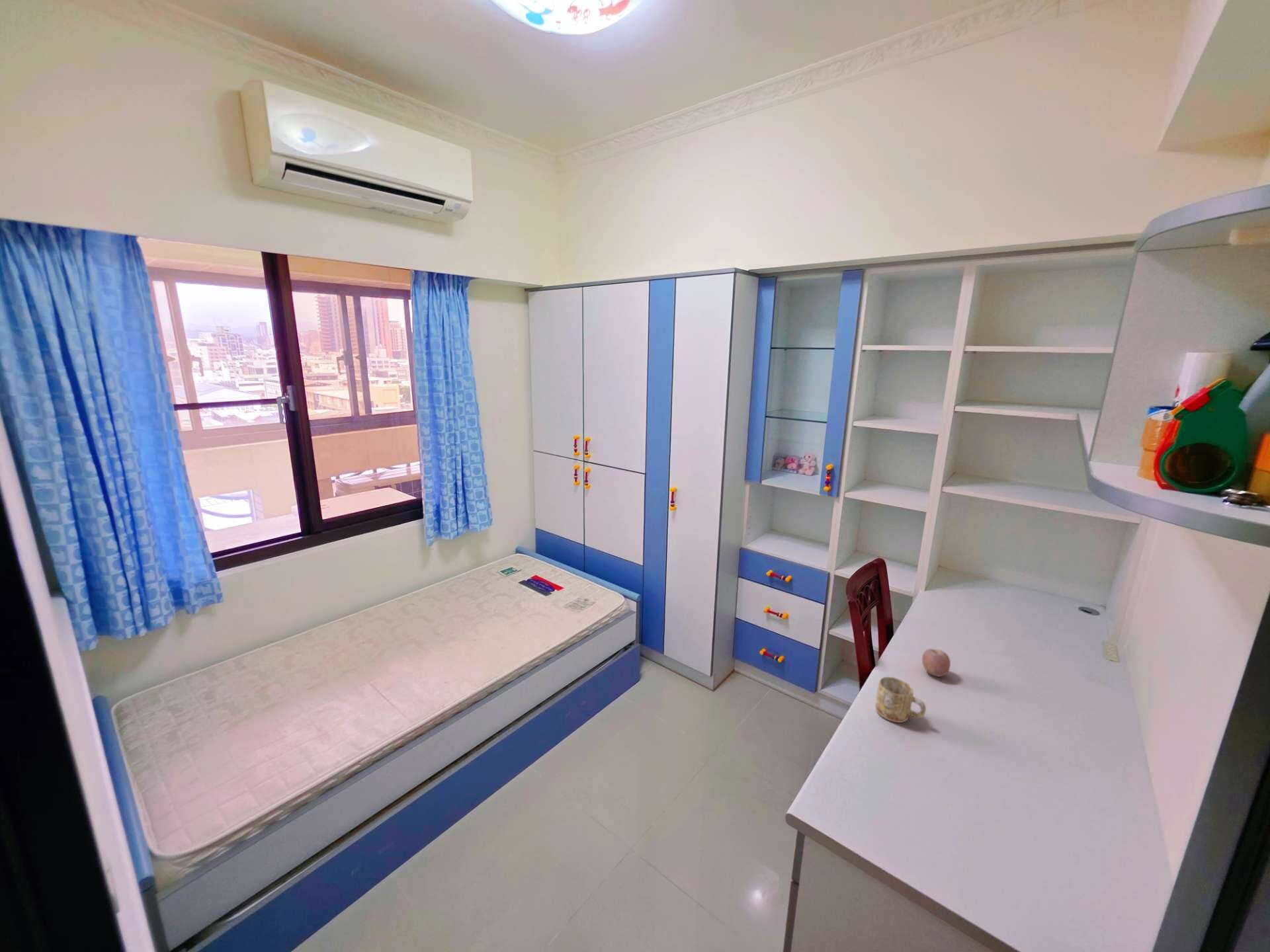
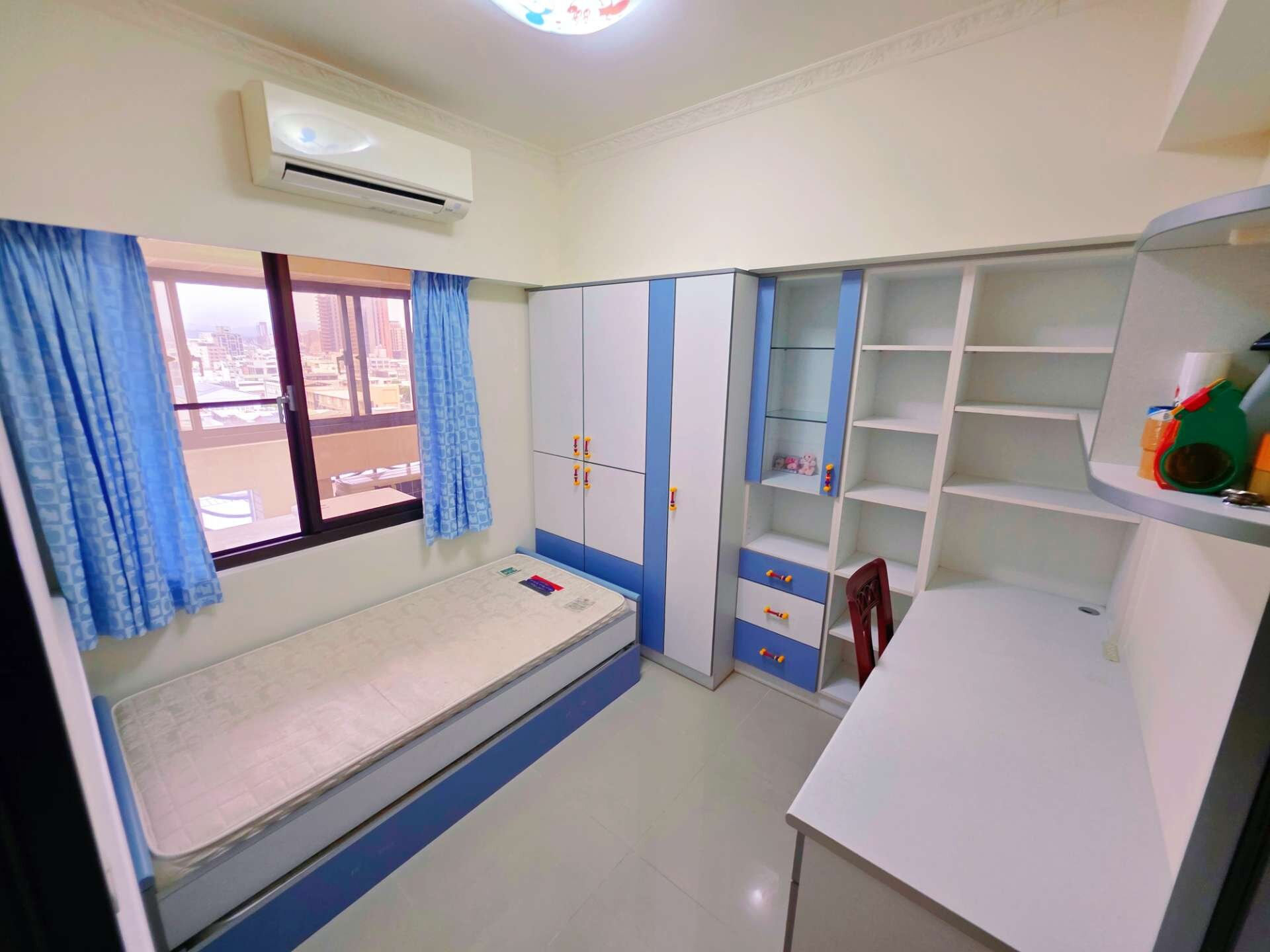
- mug [875,676,927,723]
- fruit [921,648,951,678]
